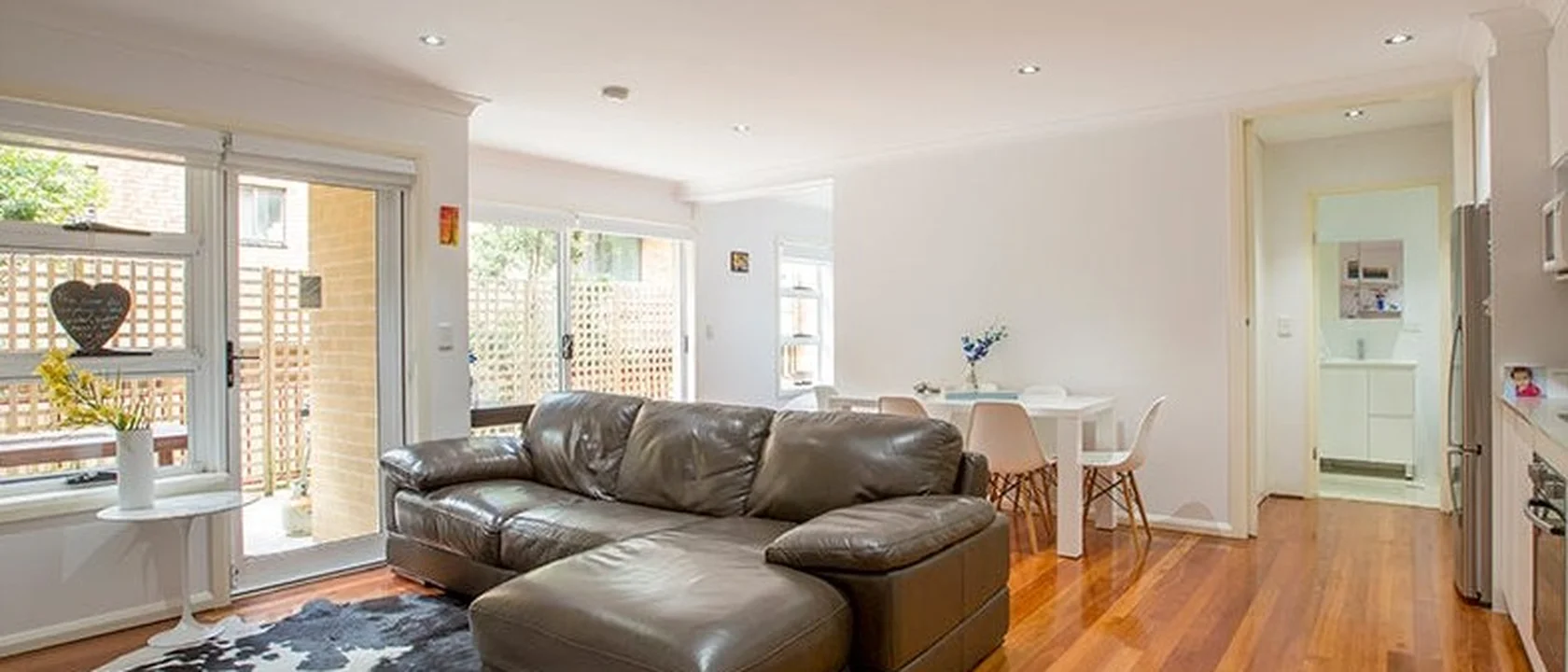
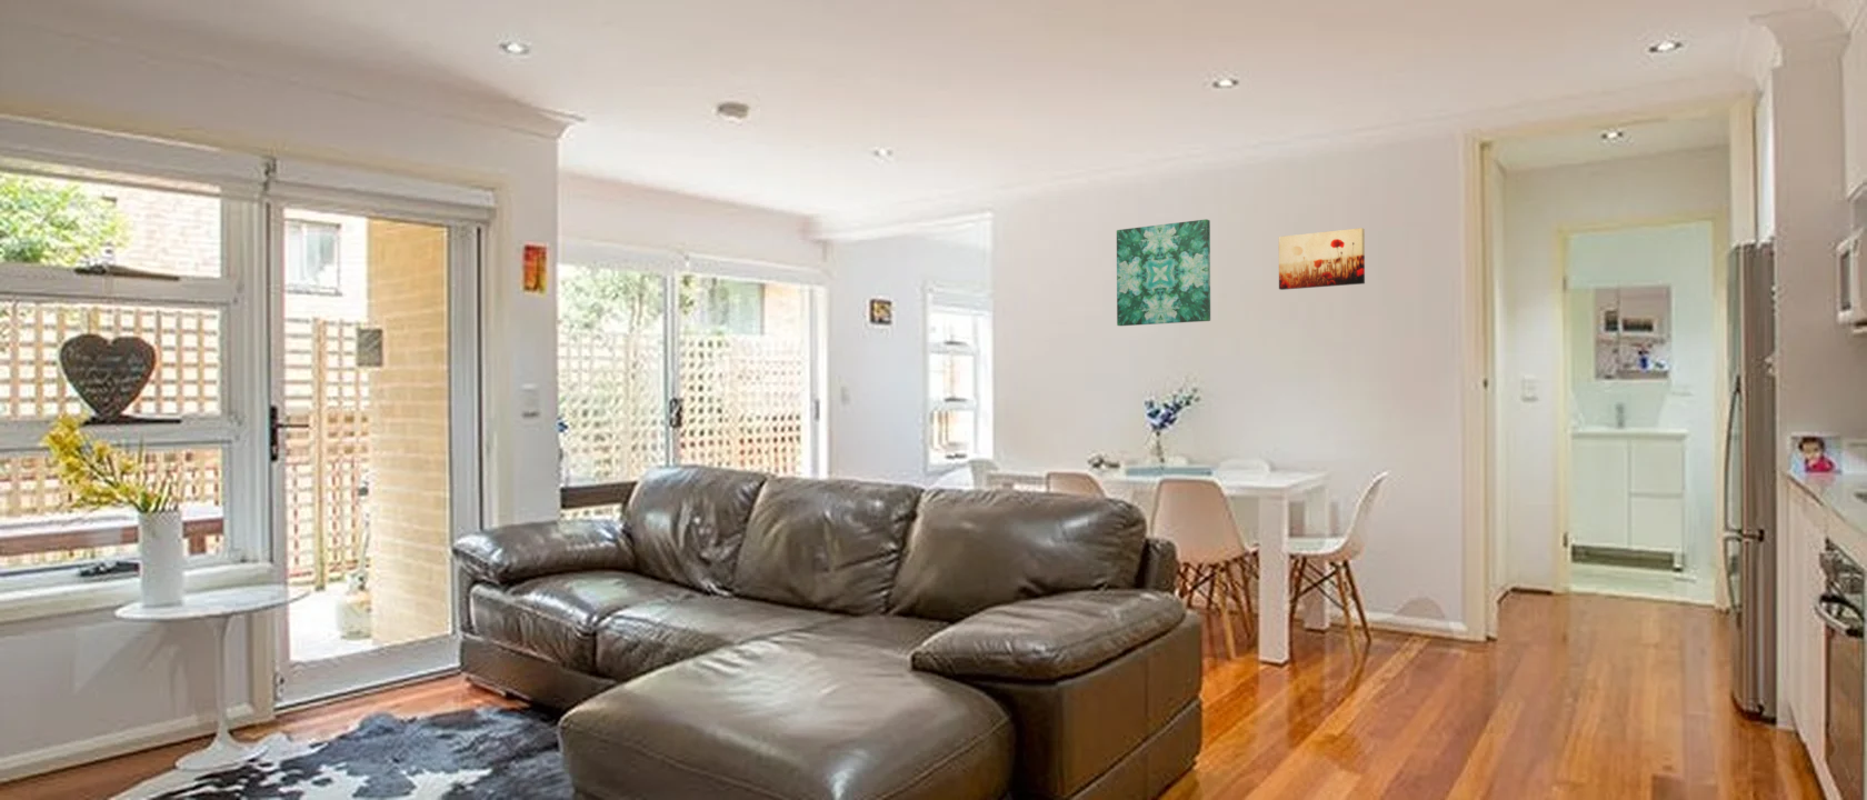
+ wall art [1278,226,1366,292]
+ wall art [1116,218,1211,326]
